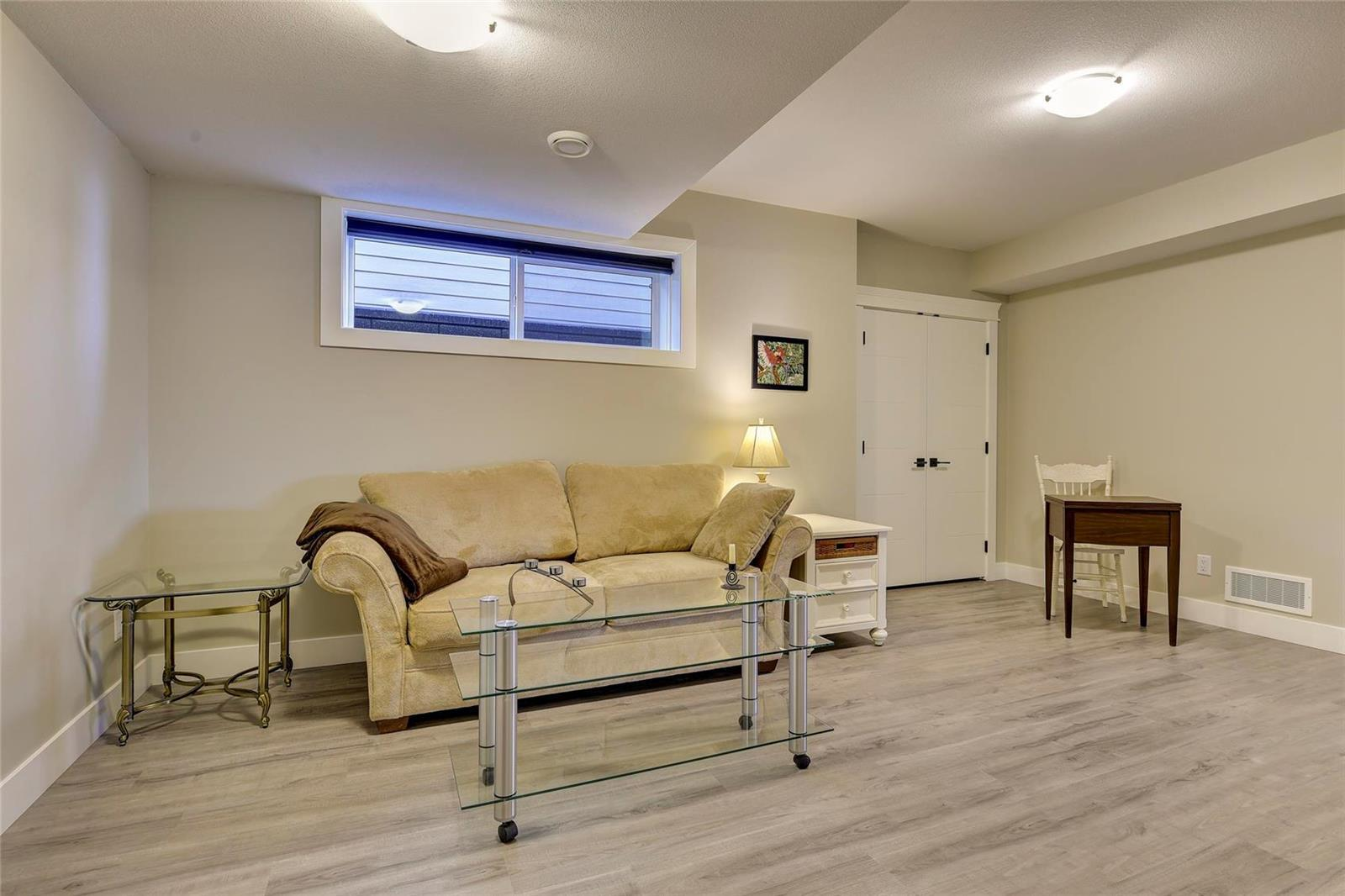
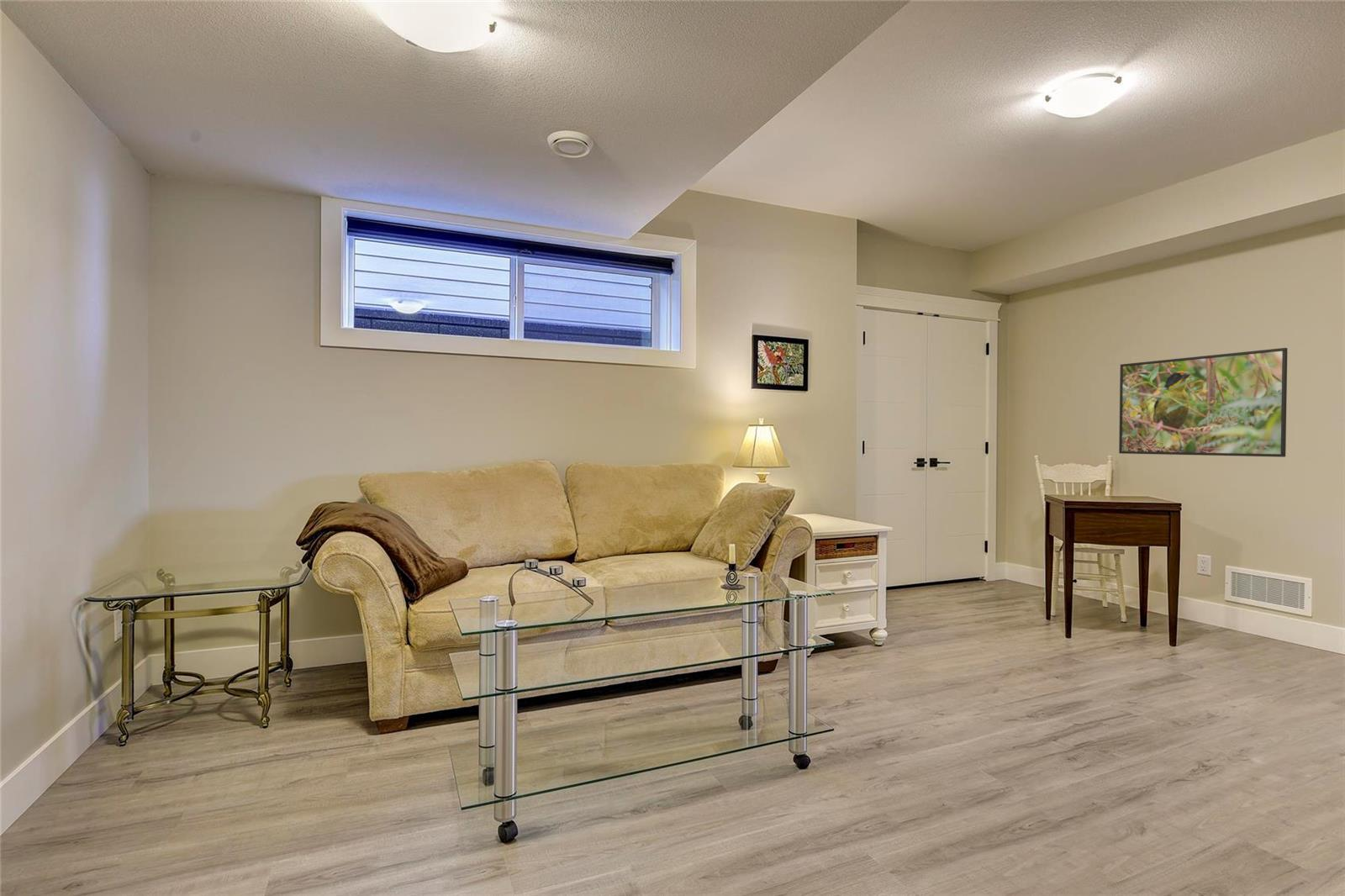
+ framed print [1118,347,1288,458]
